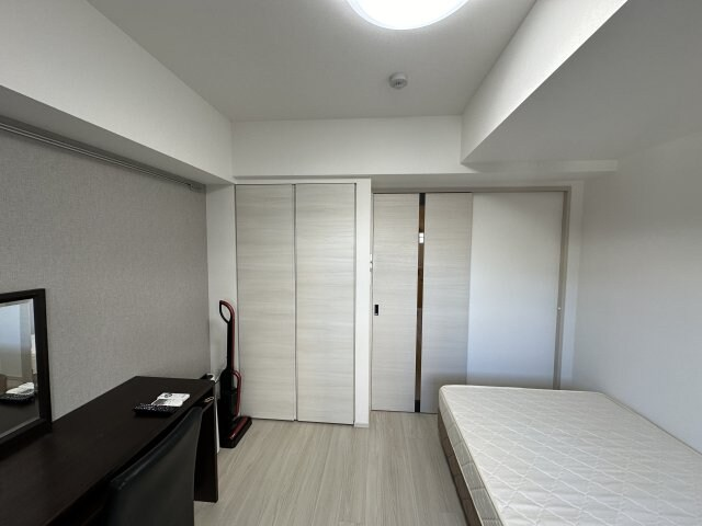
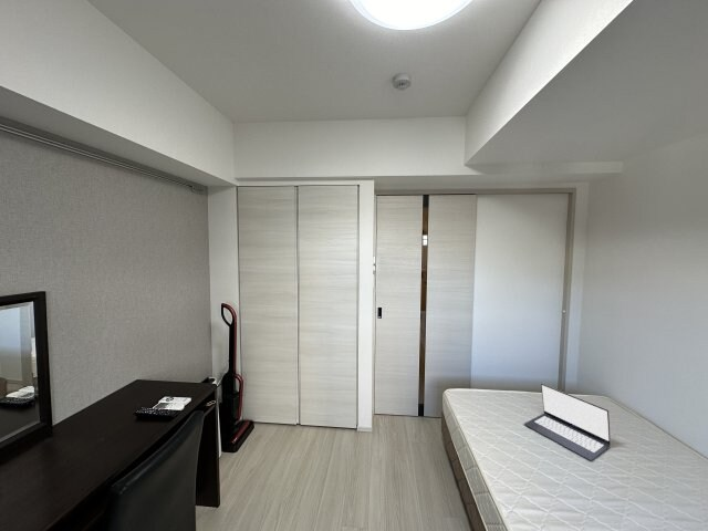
+ laptop [523,383,612,461]
